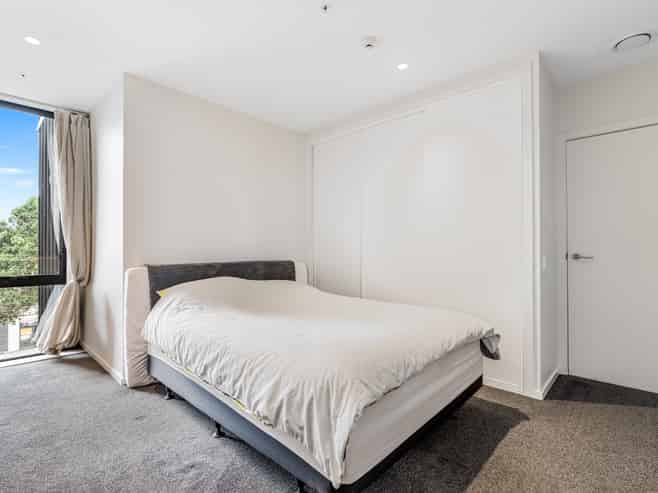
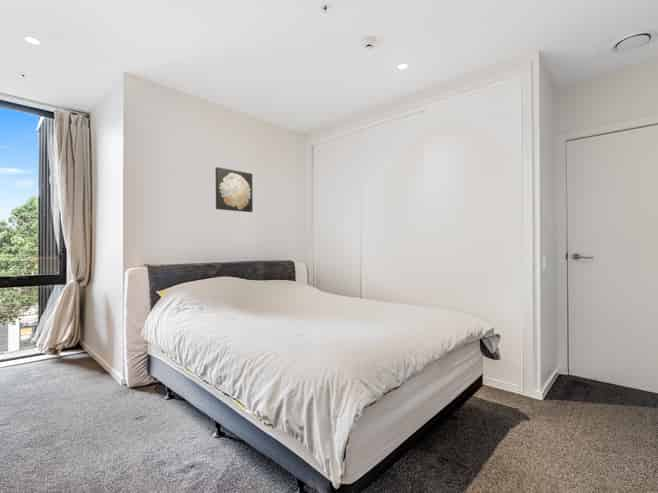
+ wall art [215,166,254,213]
